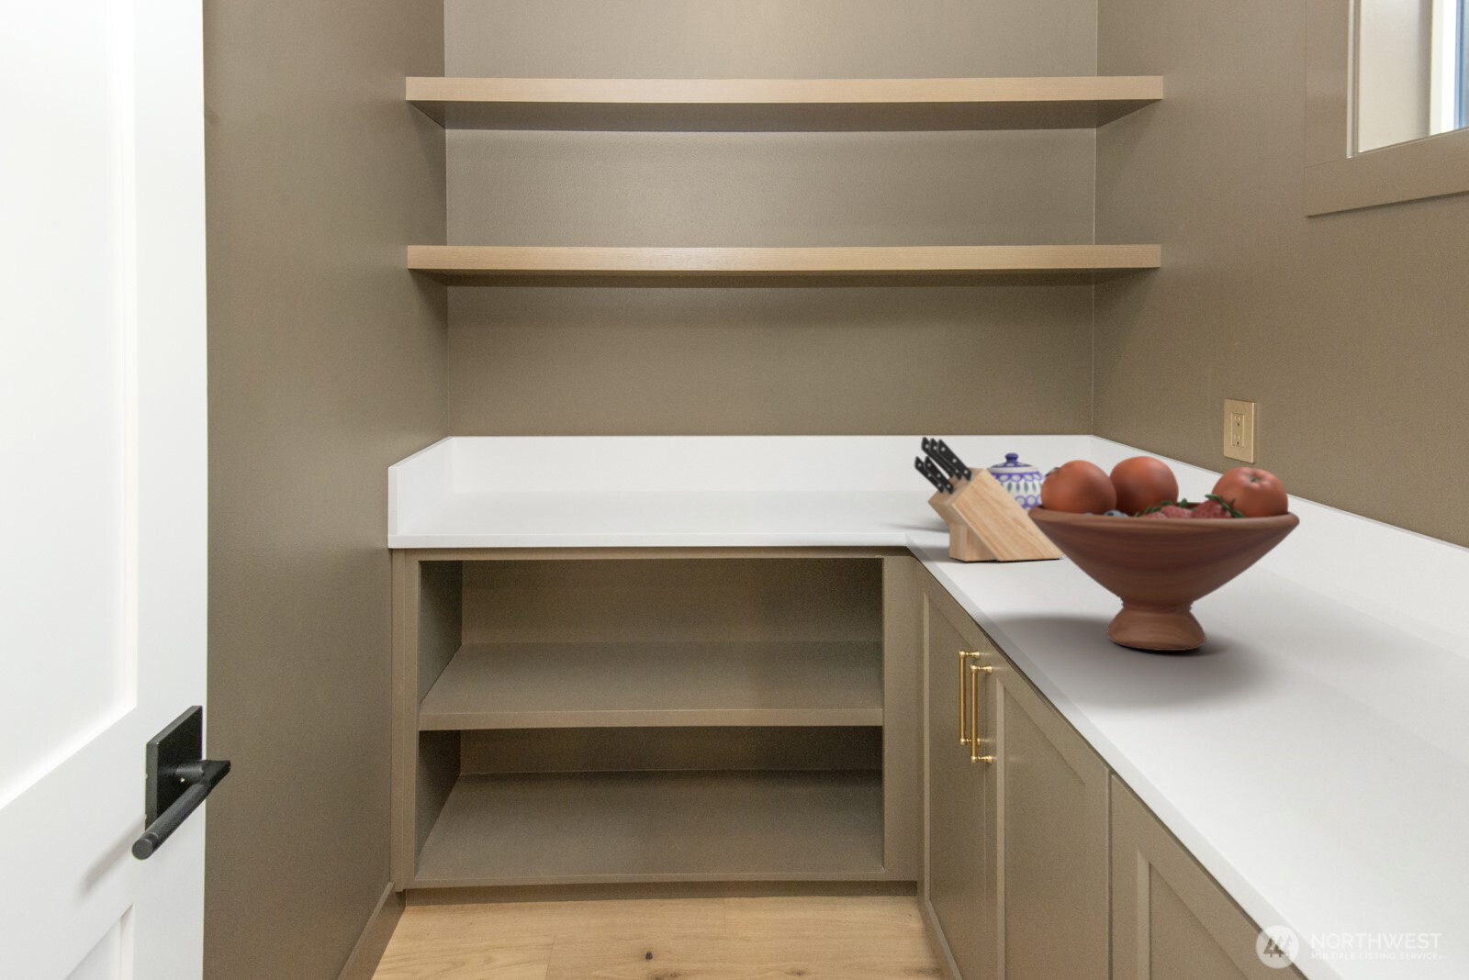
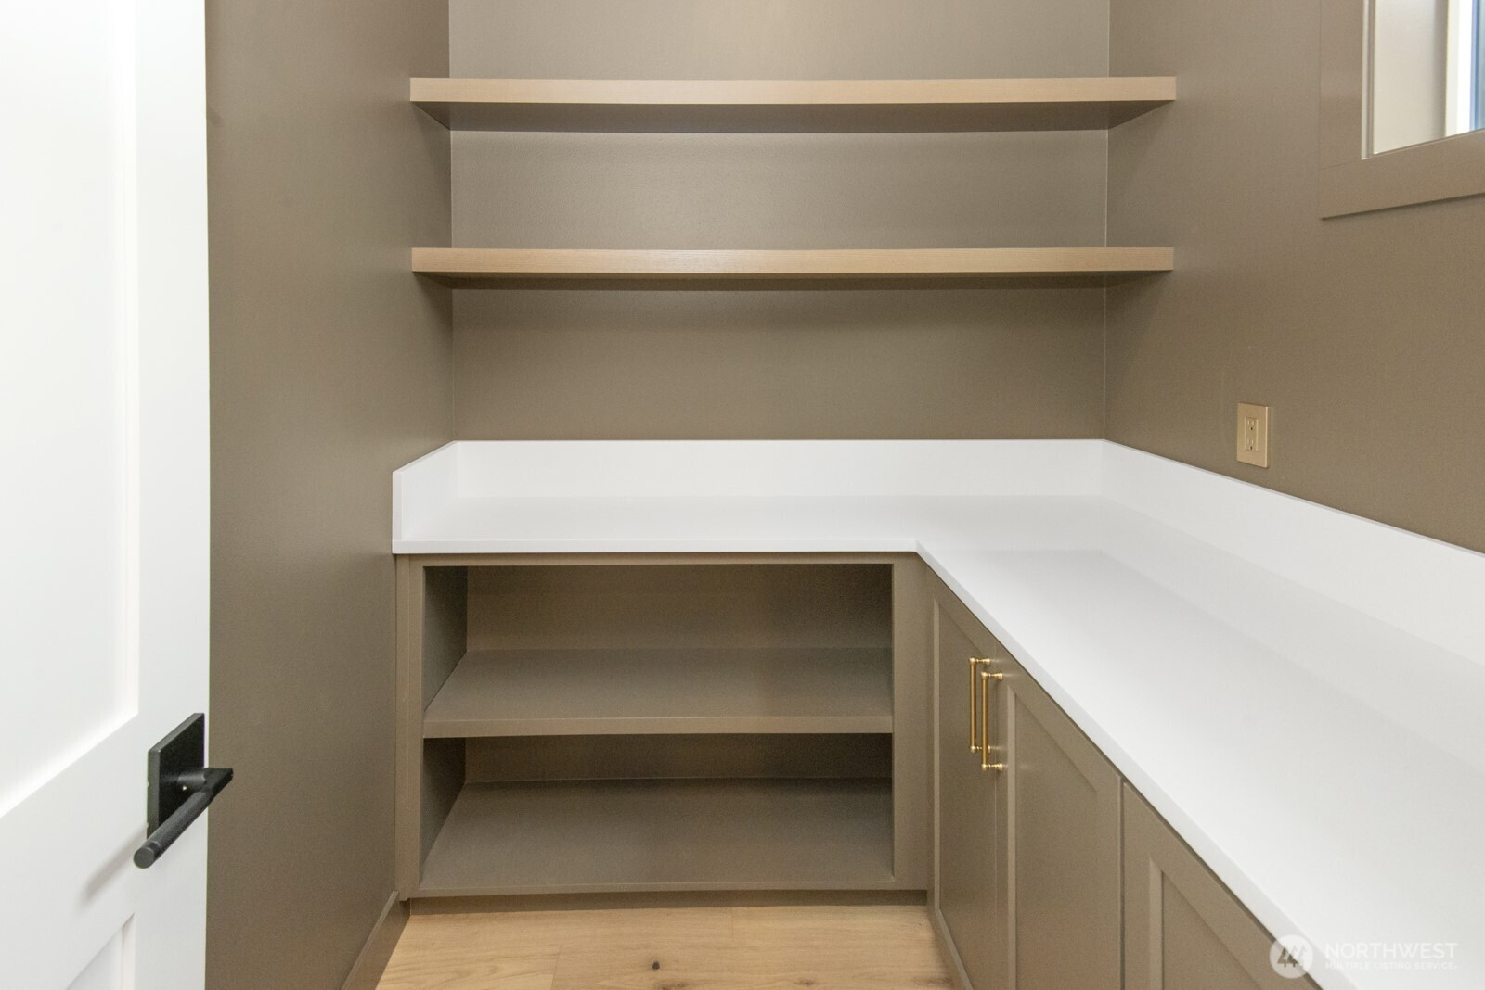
- knife block [913,436,1065,562]
- teapot [986,453,1060,513]
- fruit bowl [1027,455,1301,652]
